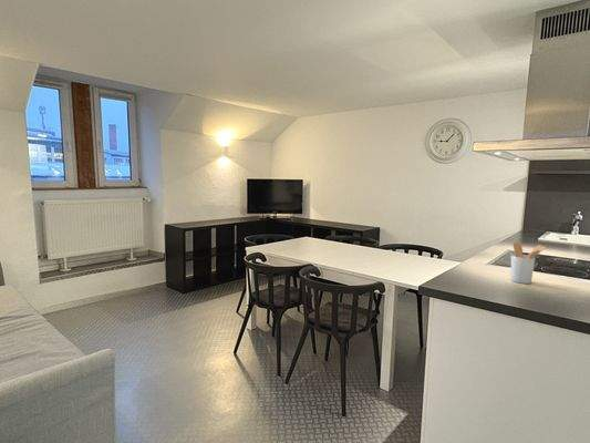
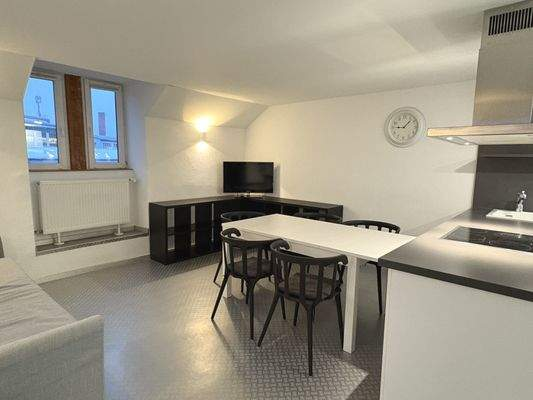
- utensil holder [510,241,547,285]
